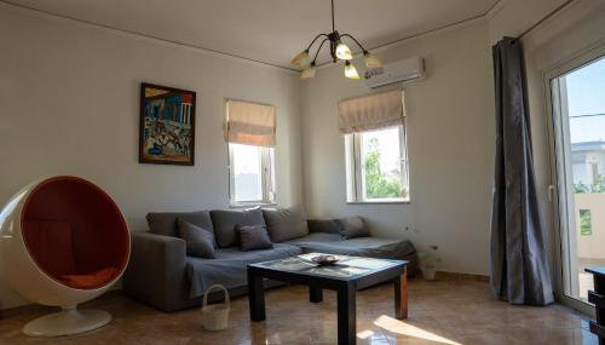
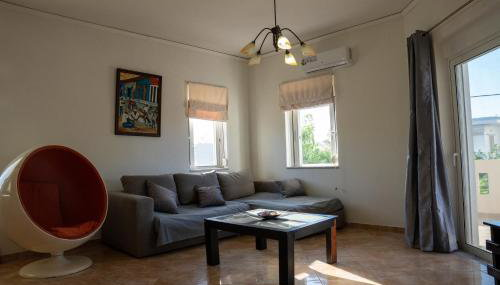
- basket [200,283,231,332]
- potted plant [410,245,443,281]
